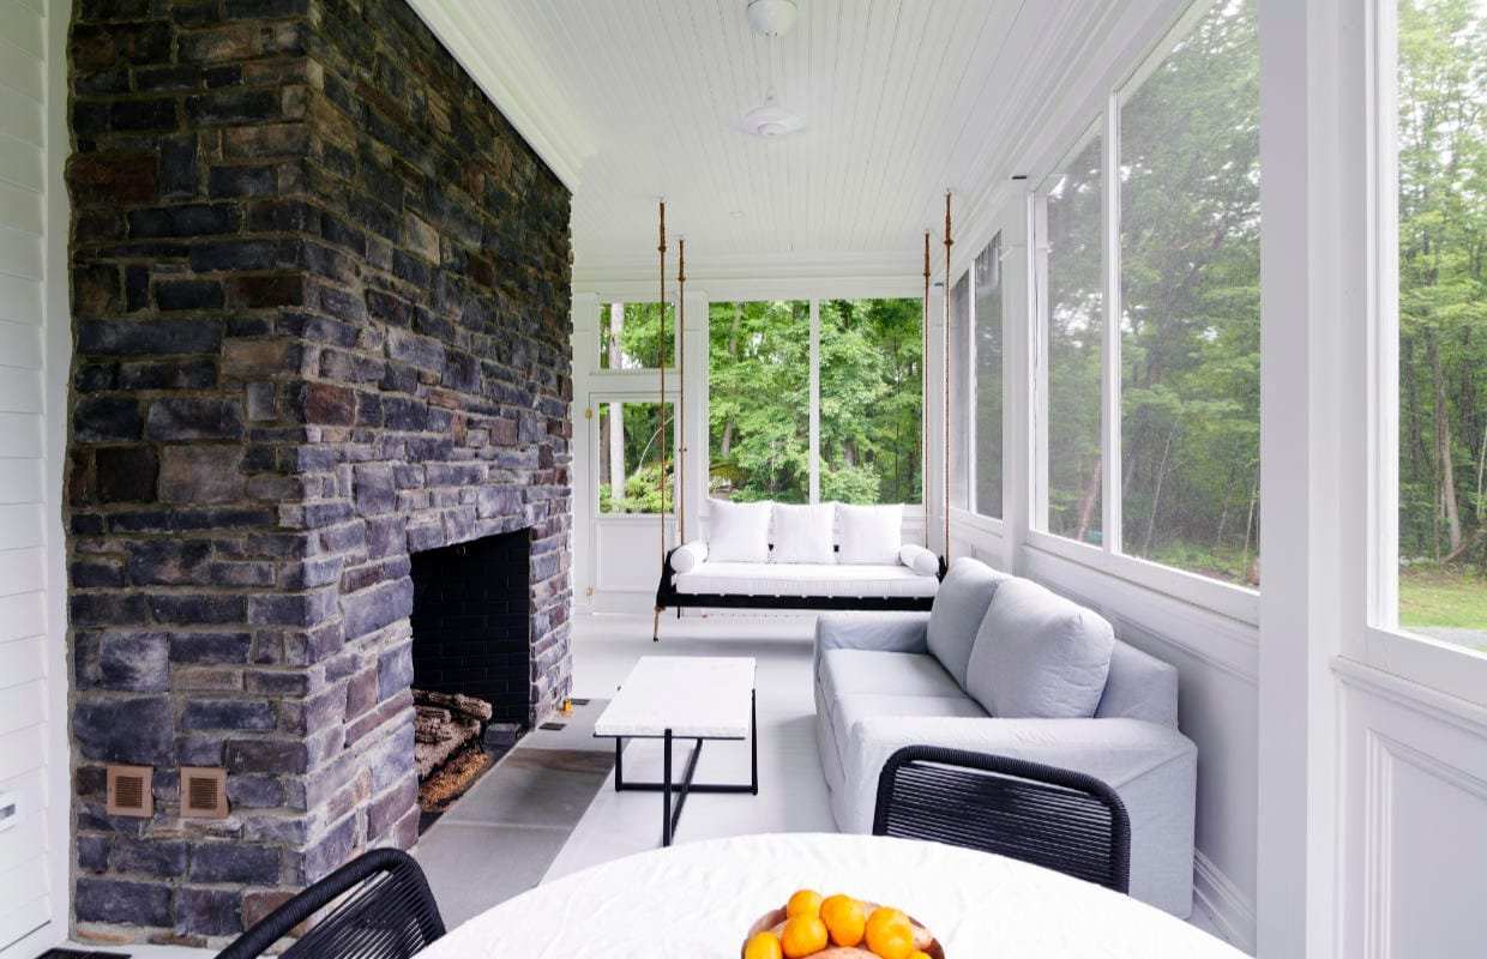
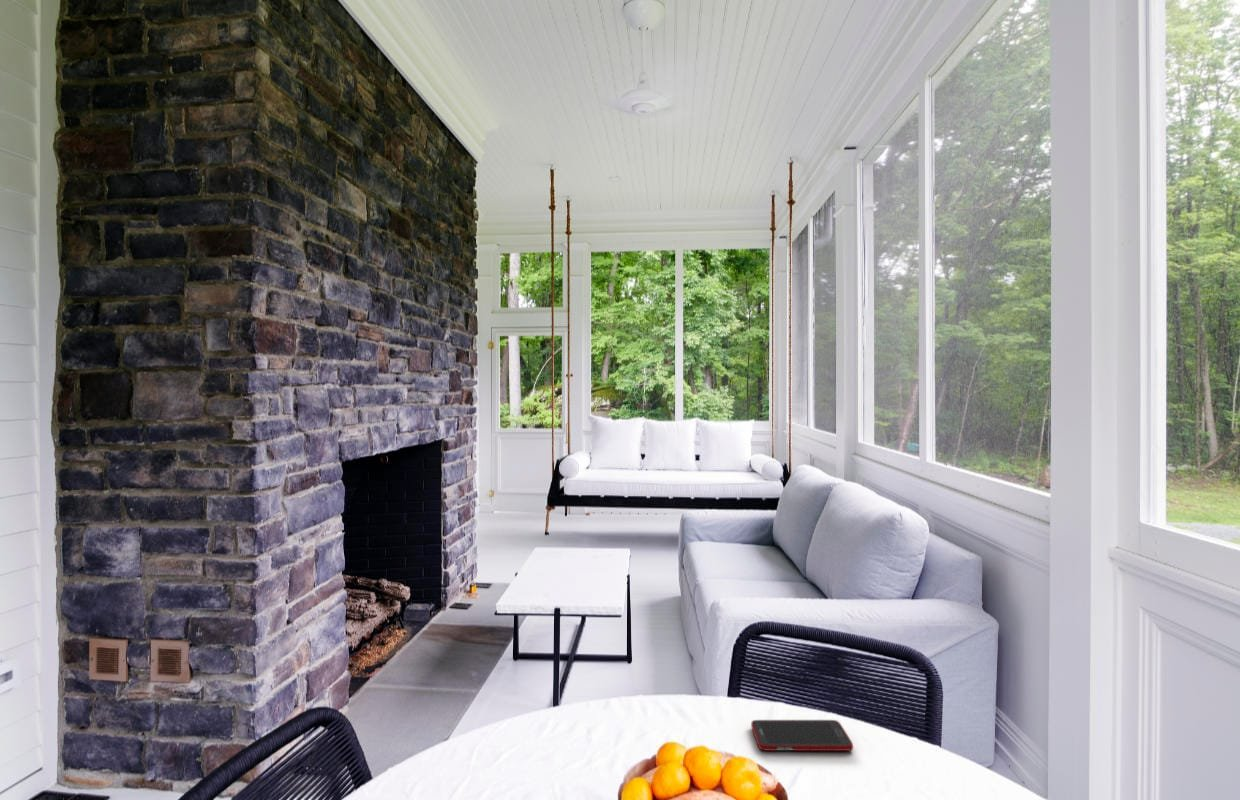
+ cell phone [750,719,854,752]
